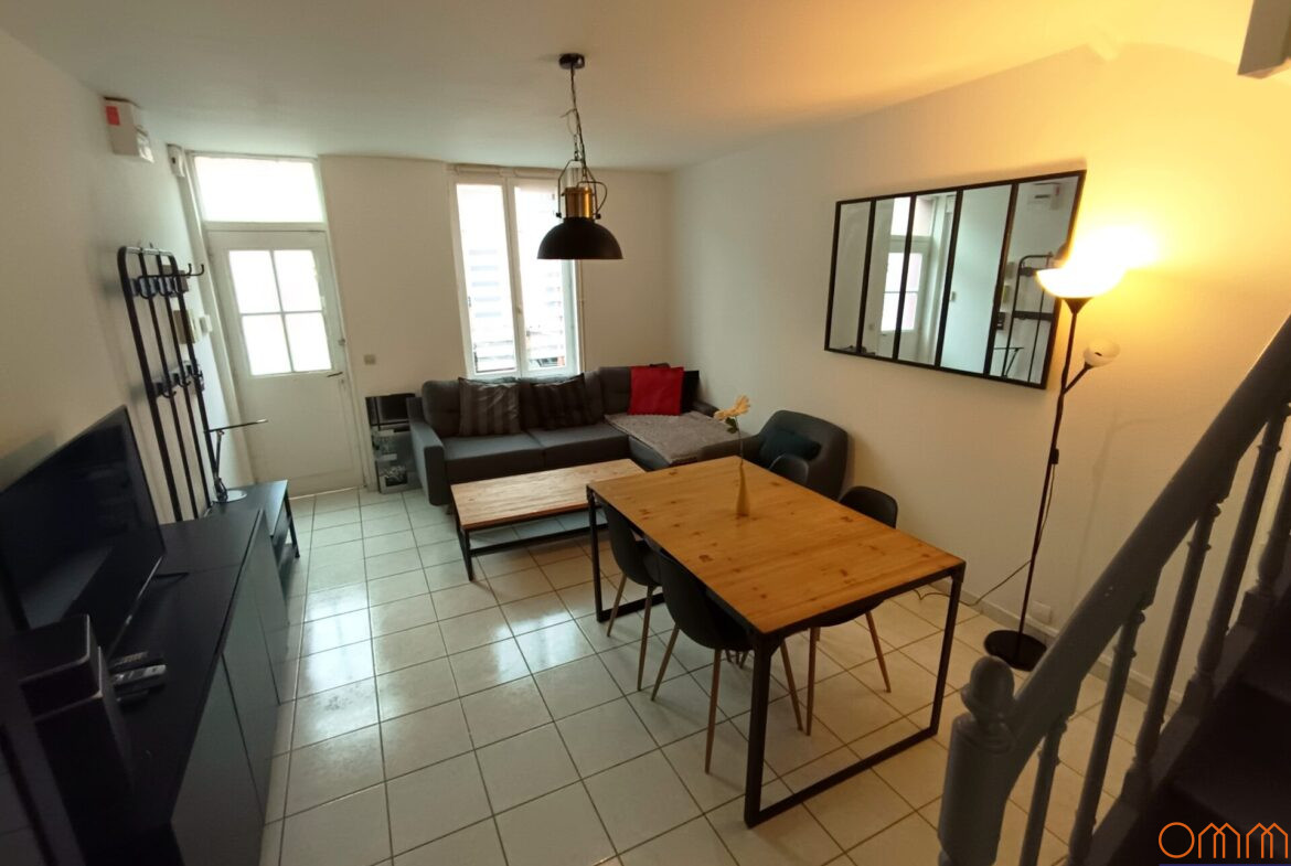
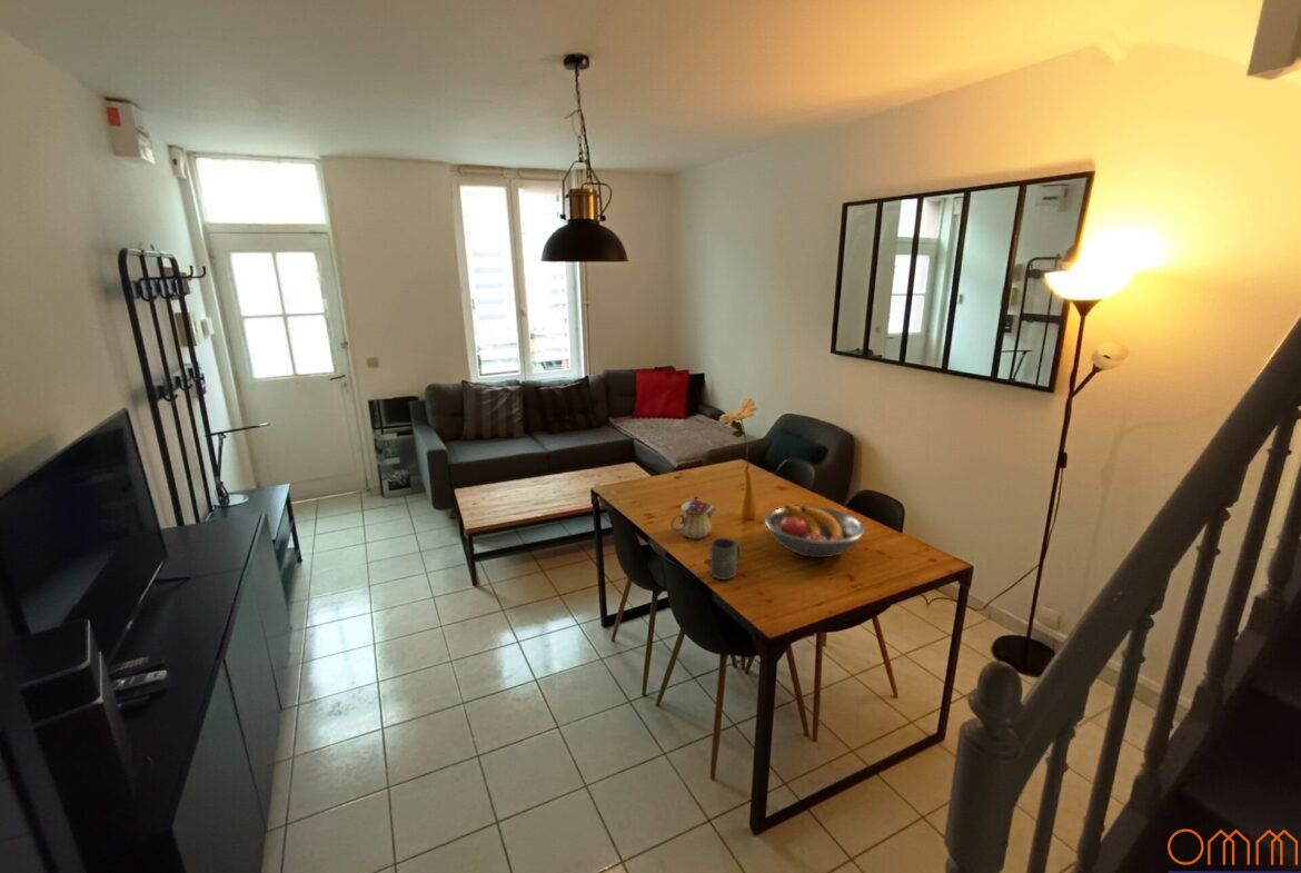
+ teapot [669,495,717,539]
+ fruit bowl [764,504,866,558]
+ mug [708,537,742,581]
